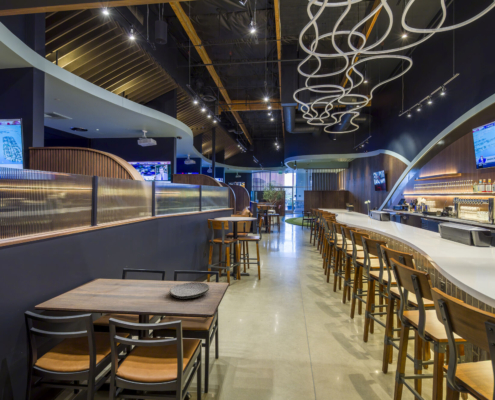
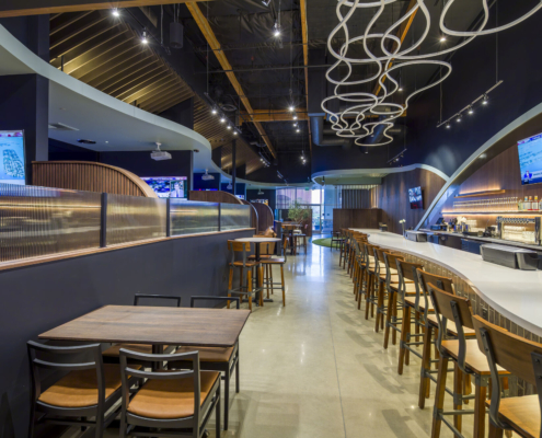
- plate [169,281,210,300]
